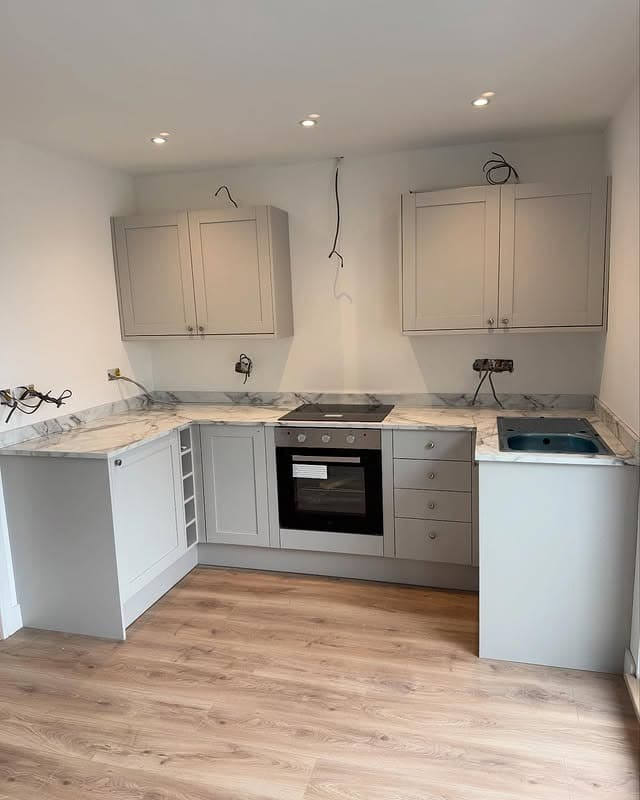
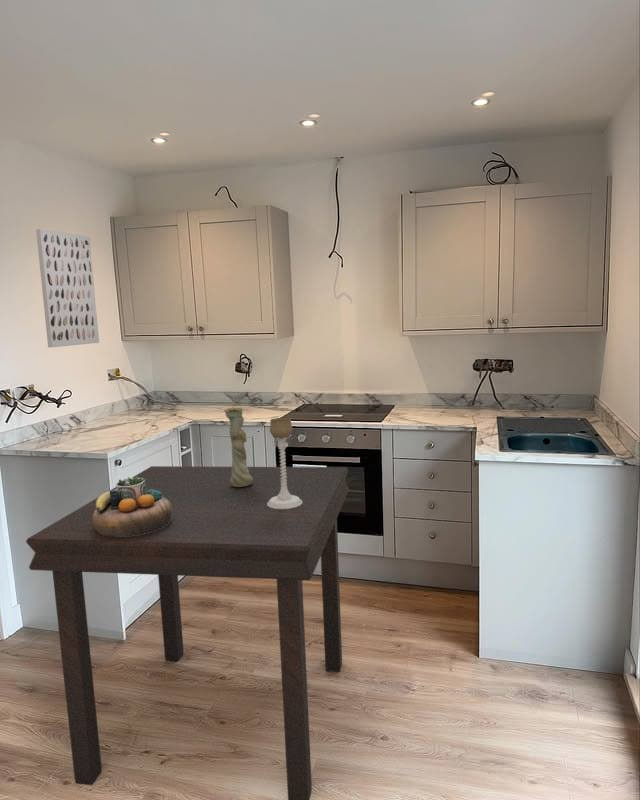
+ candle holder [267,416,302,509]
+ vase [223,407,253,487]
+ wall art [35,228,100,348]
+ decorative bowl [93,476,172,536]
+ dining table [25,465,350,800]
